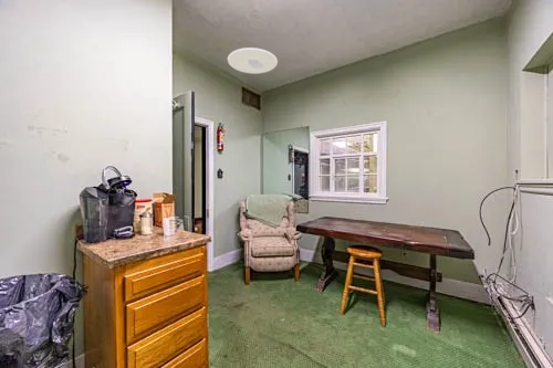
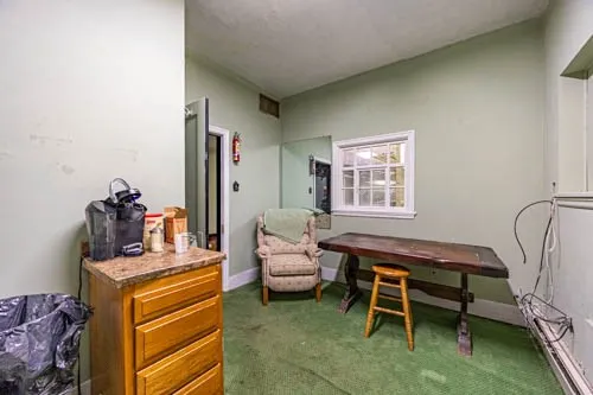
- ceiling light [227,46,279,75]
